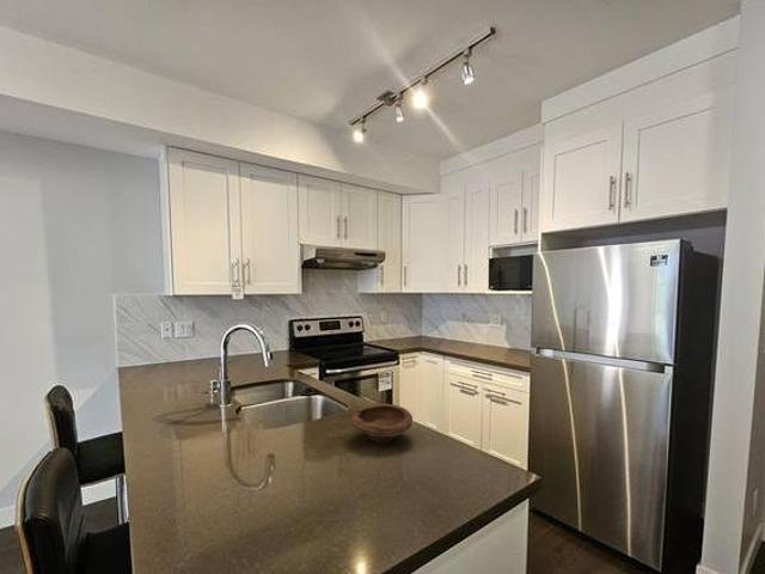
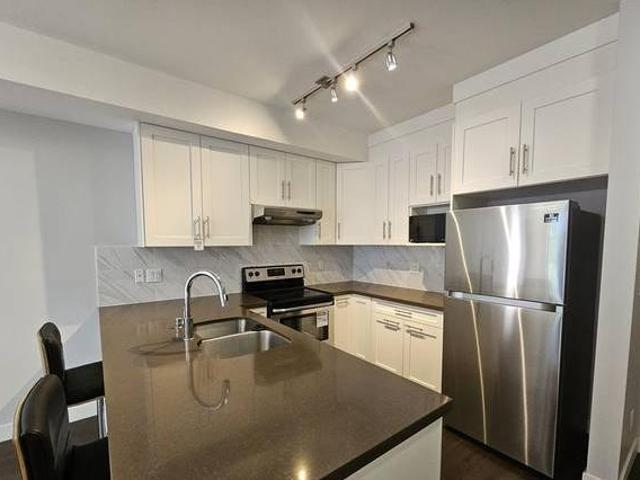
- bowl [349,402,414,444]
